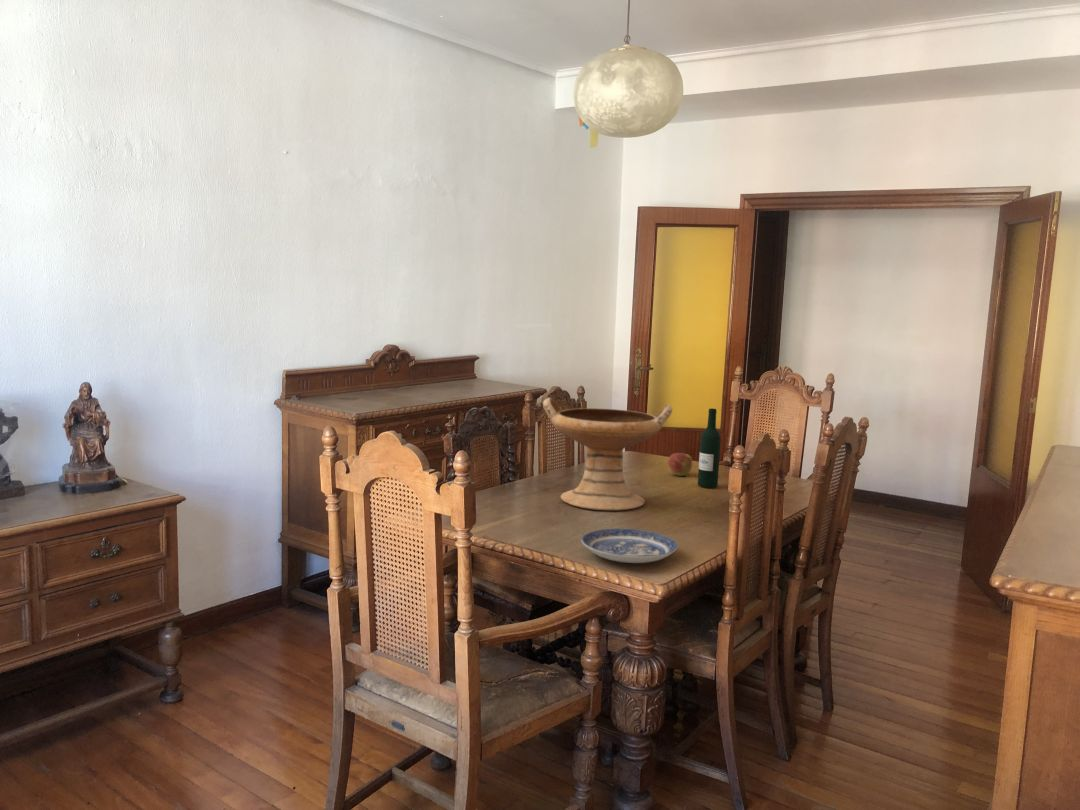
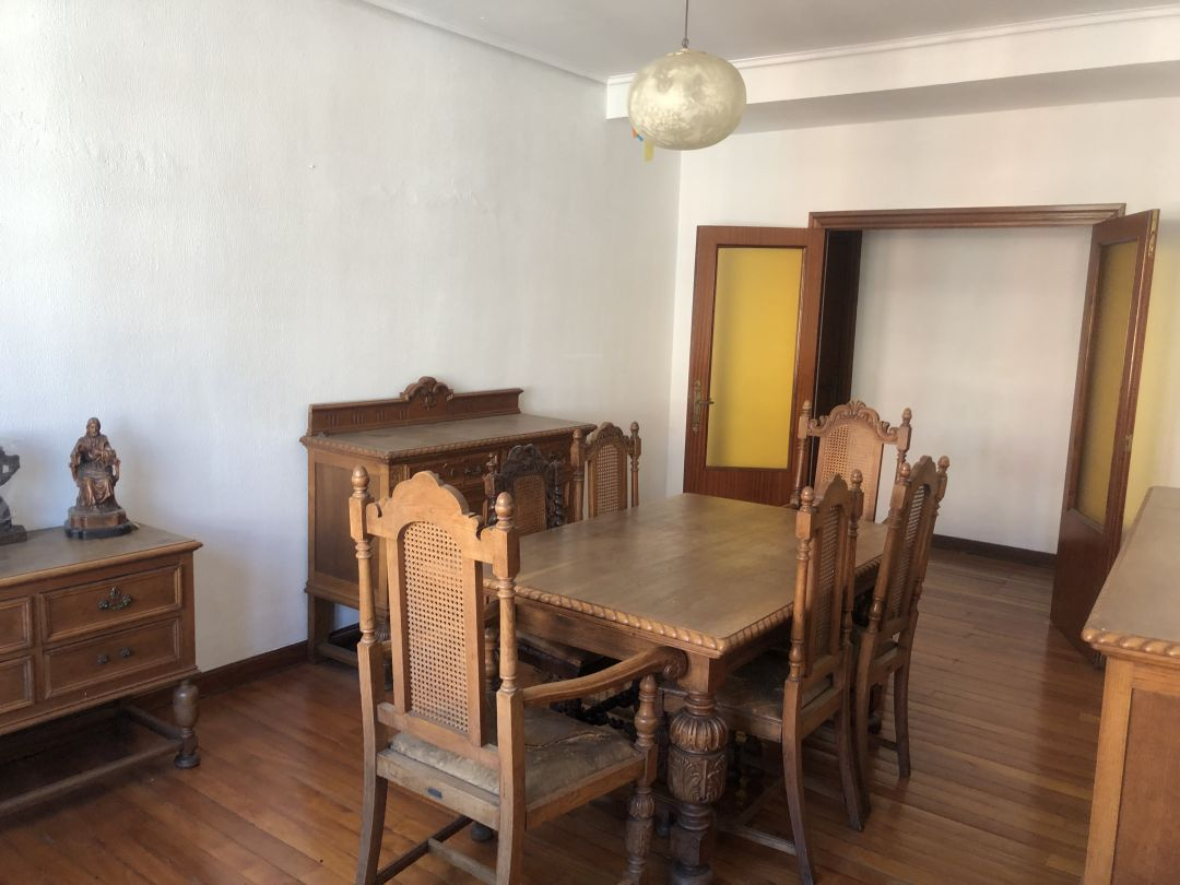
- decorative bowl [542,397,673,511]
- wine bottle [697,408,722,489]
- plate [581,527,678,564]
- apple [667,450,693,477]
